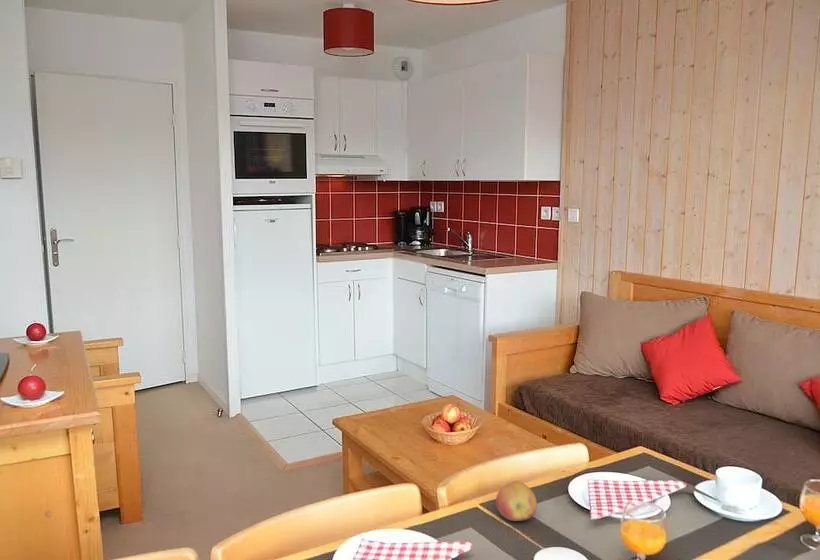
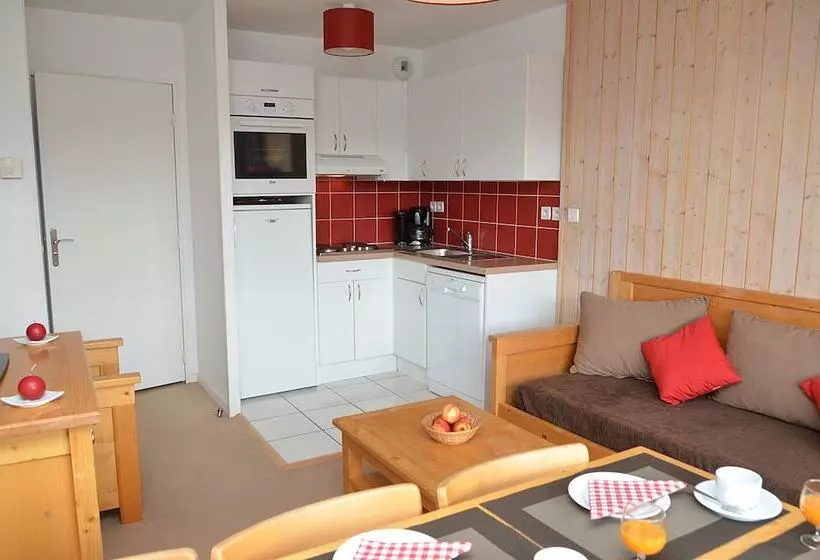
- fruit [495,480,538,522]
